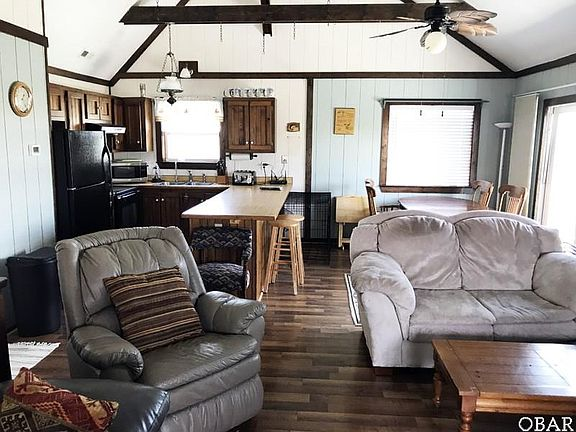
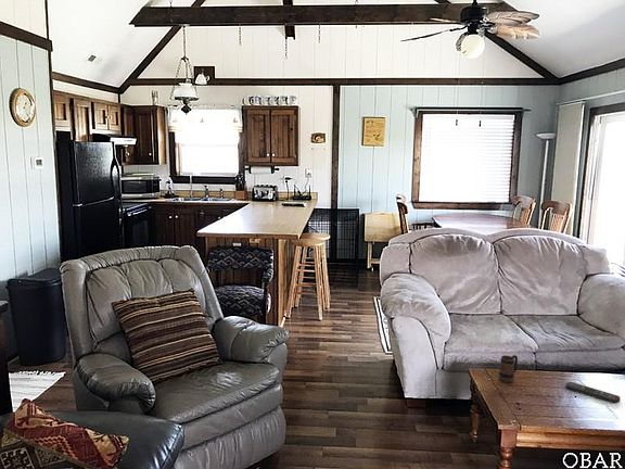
+ mug [498,354,519,383]
+ remote control [564,381,622,404]
